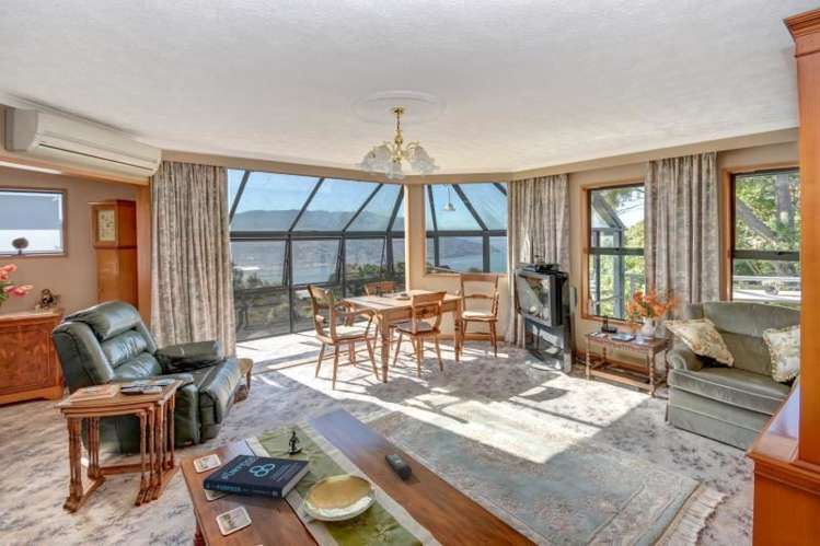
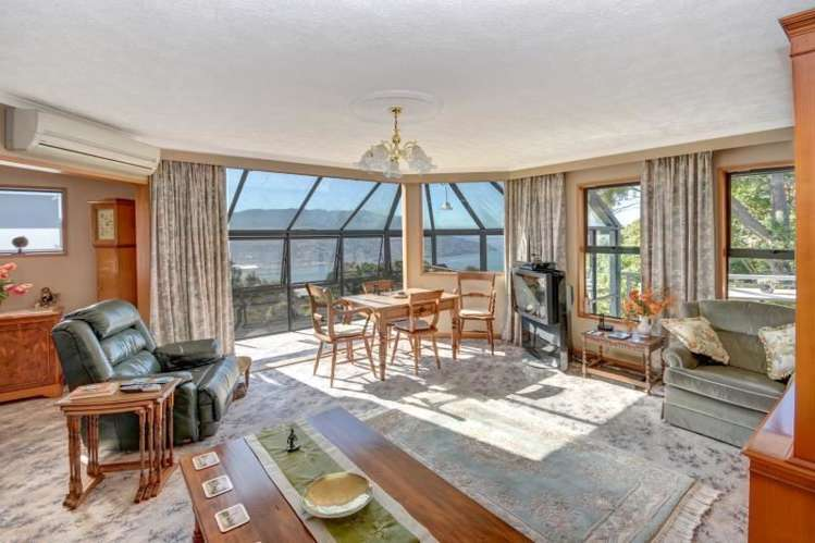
- remote control [384,452,413,479]
- book [201,453,311,500]
